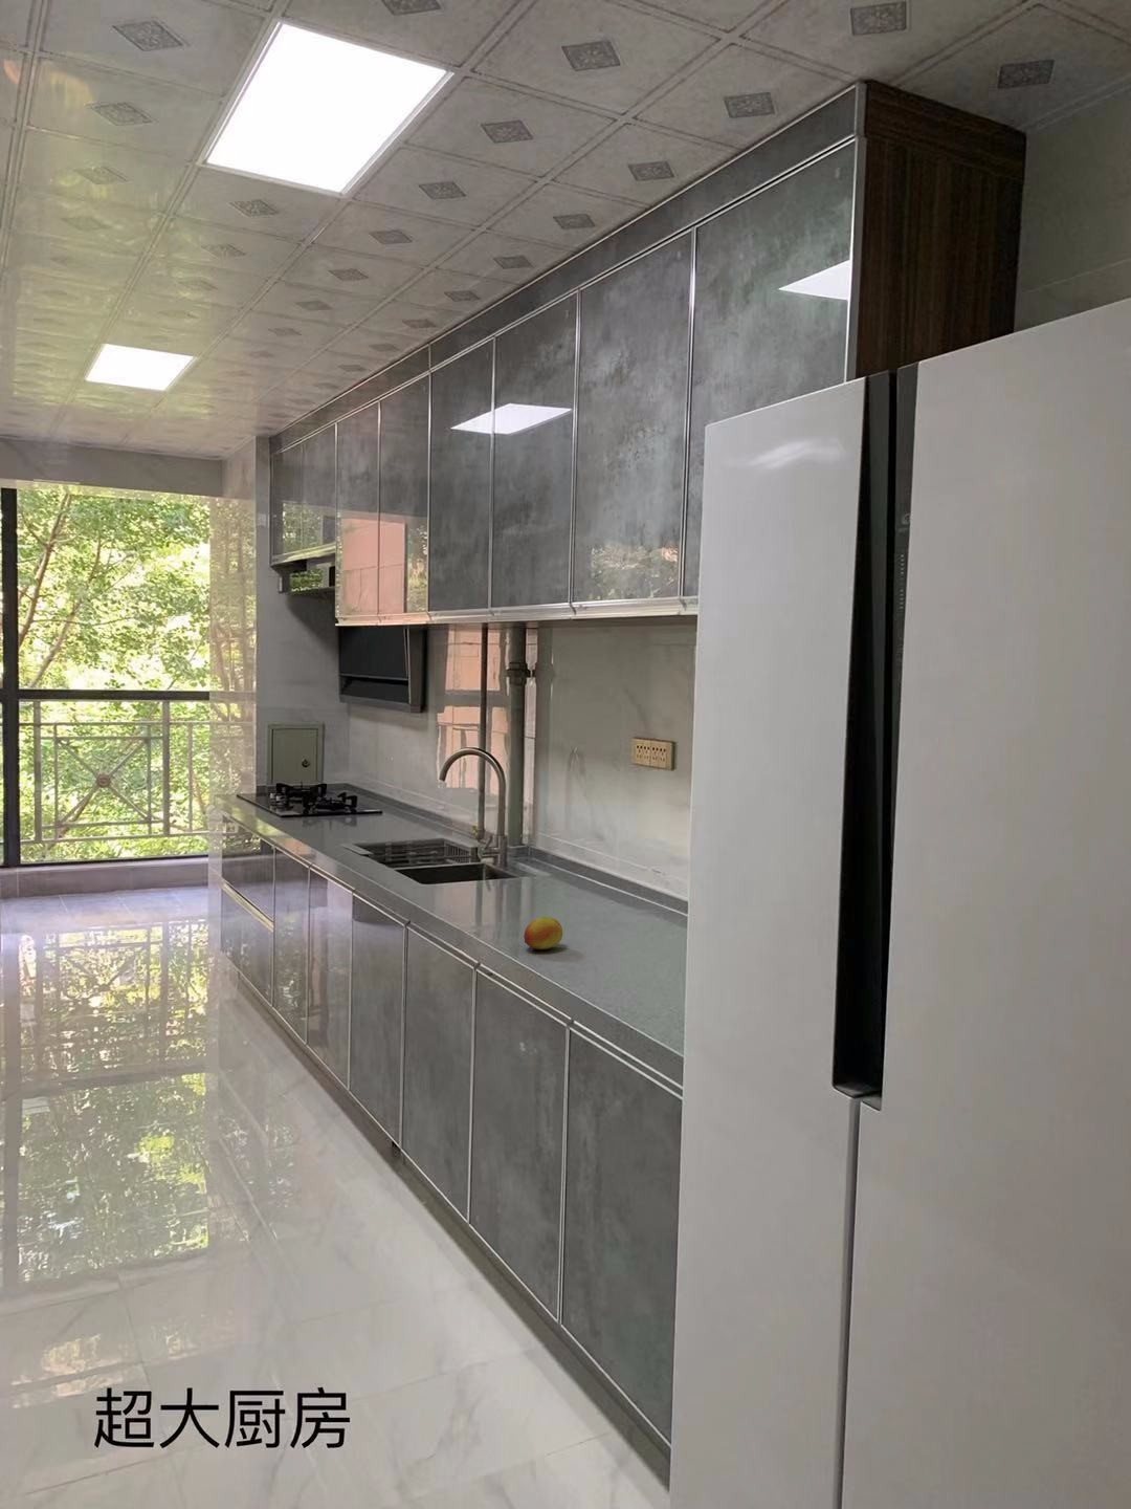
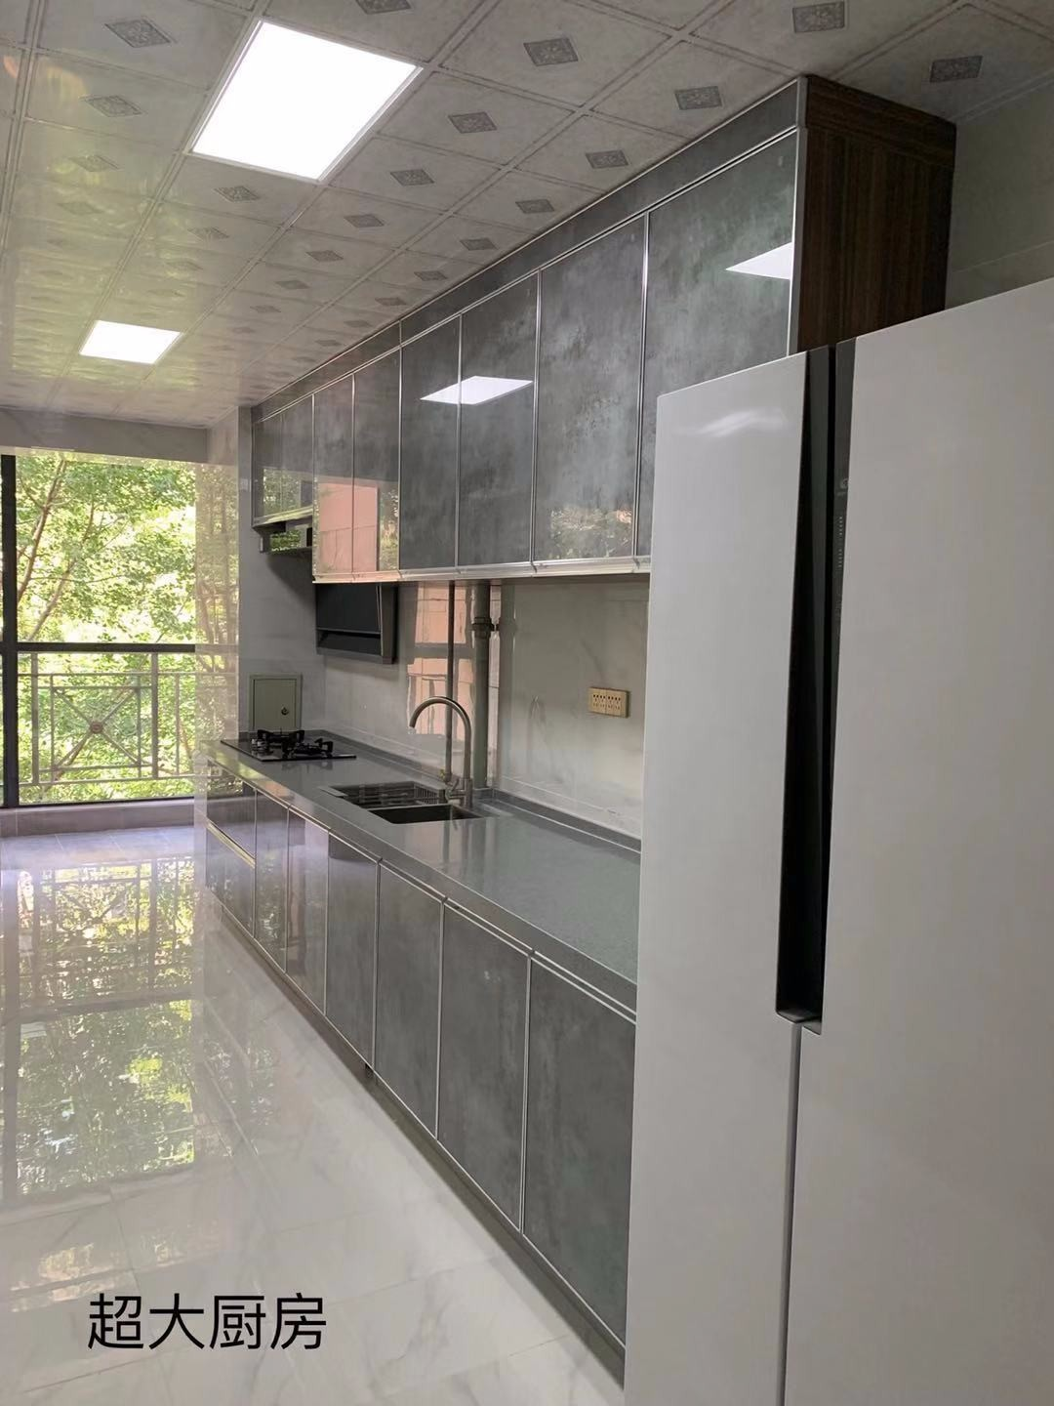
- fruit [523,916,563,951]
